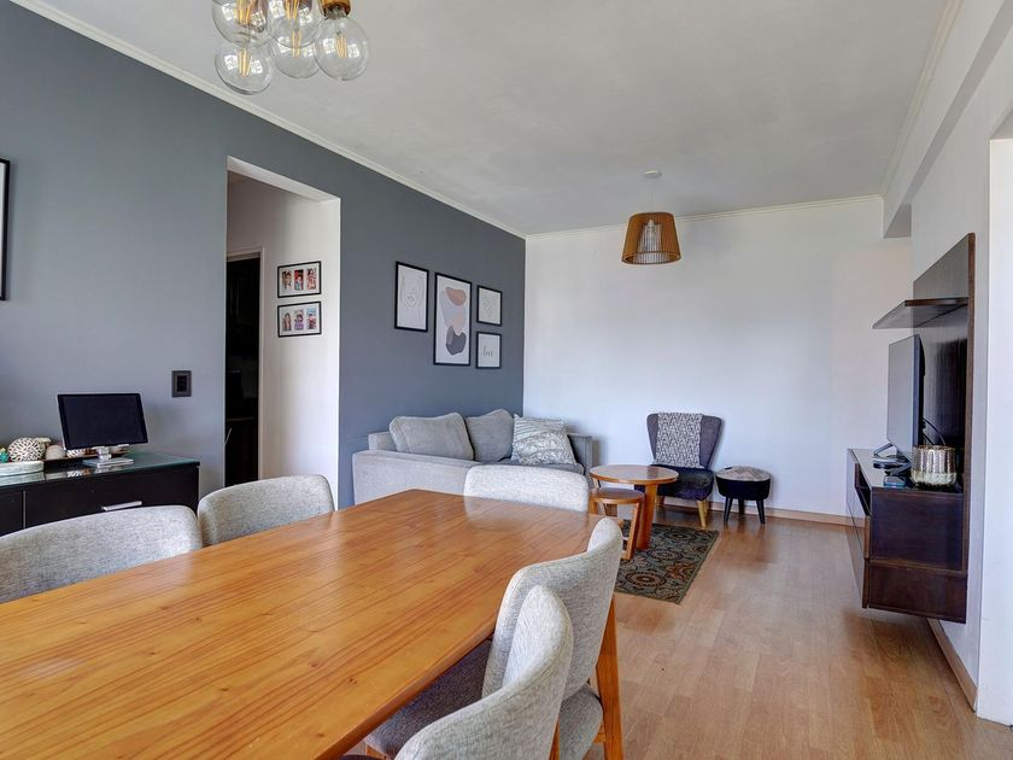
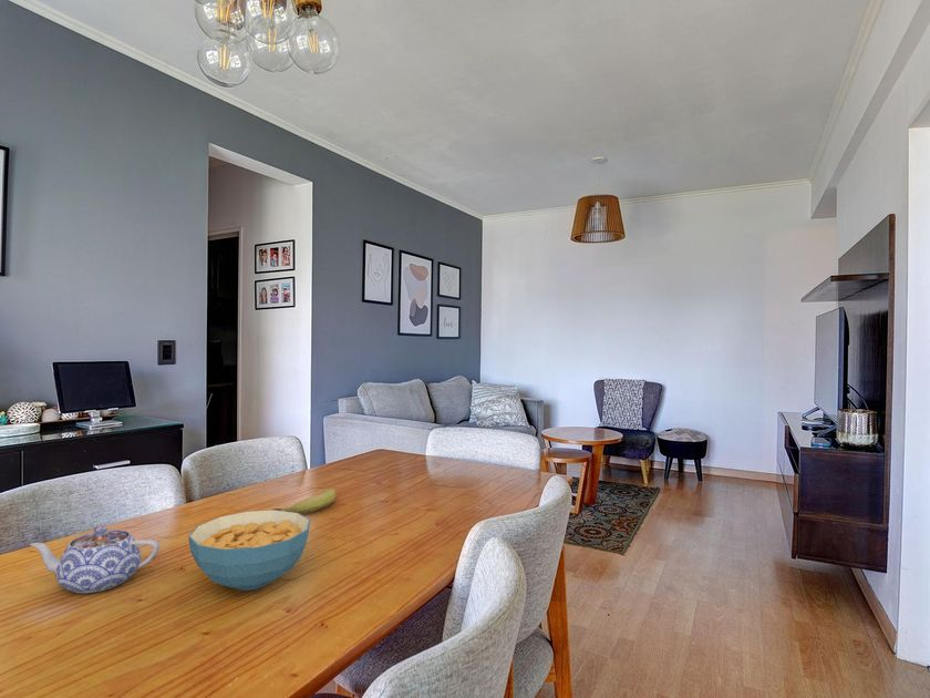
+ fruit [272,487,337,514]
+ cereal bowl [187,509,311,592]
+ teapot [29,525,161,594]
